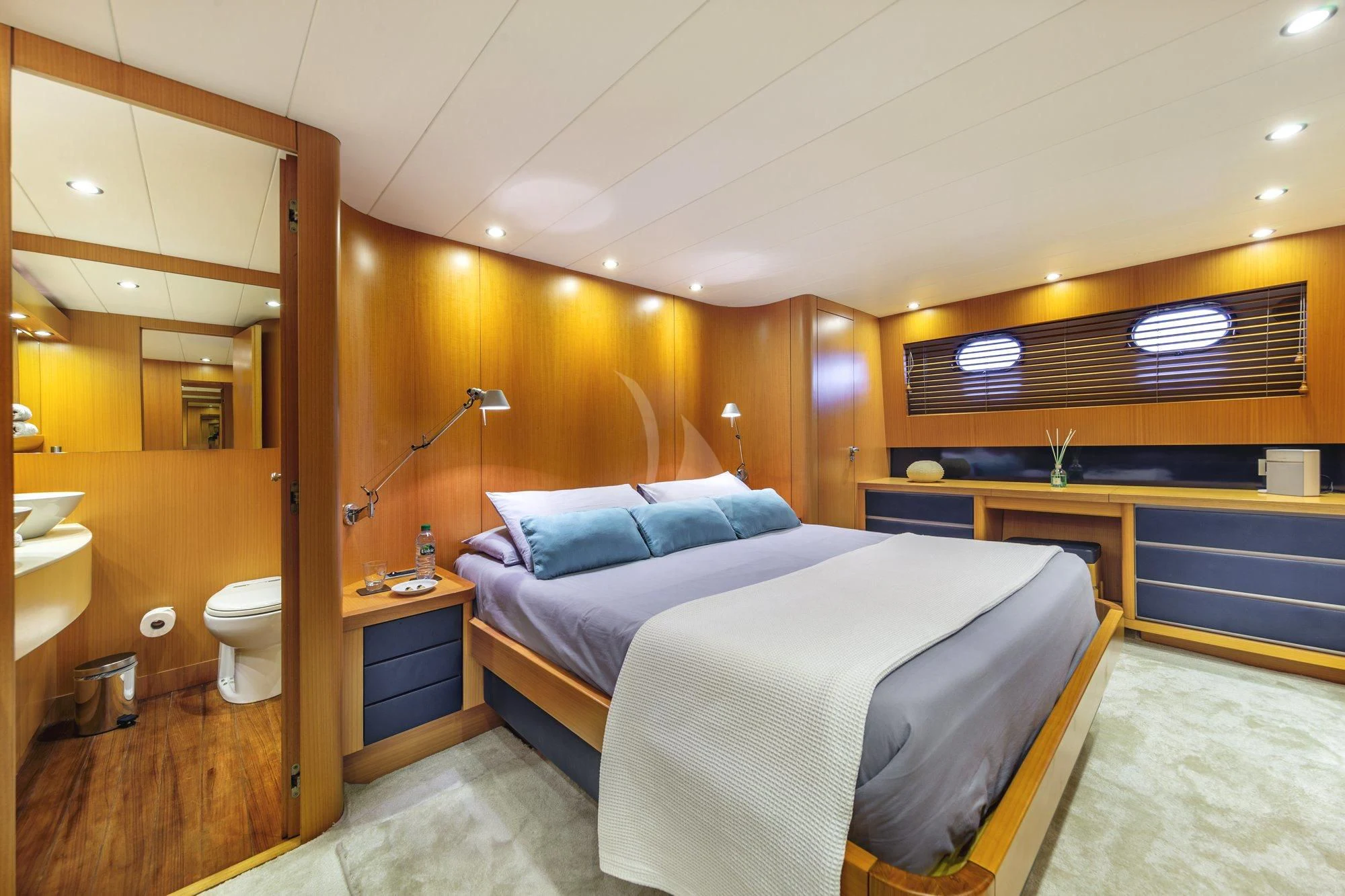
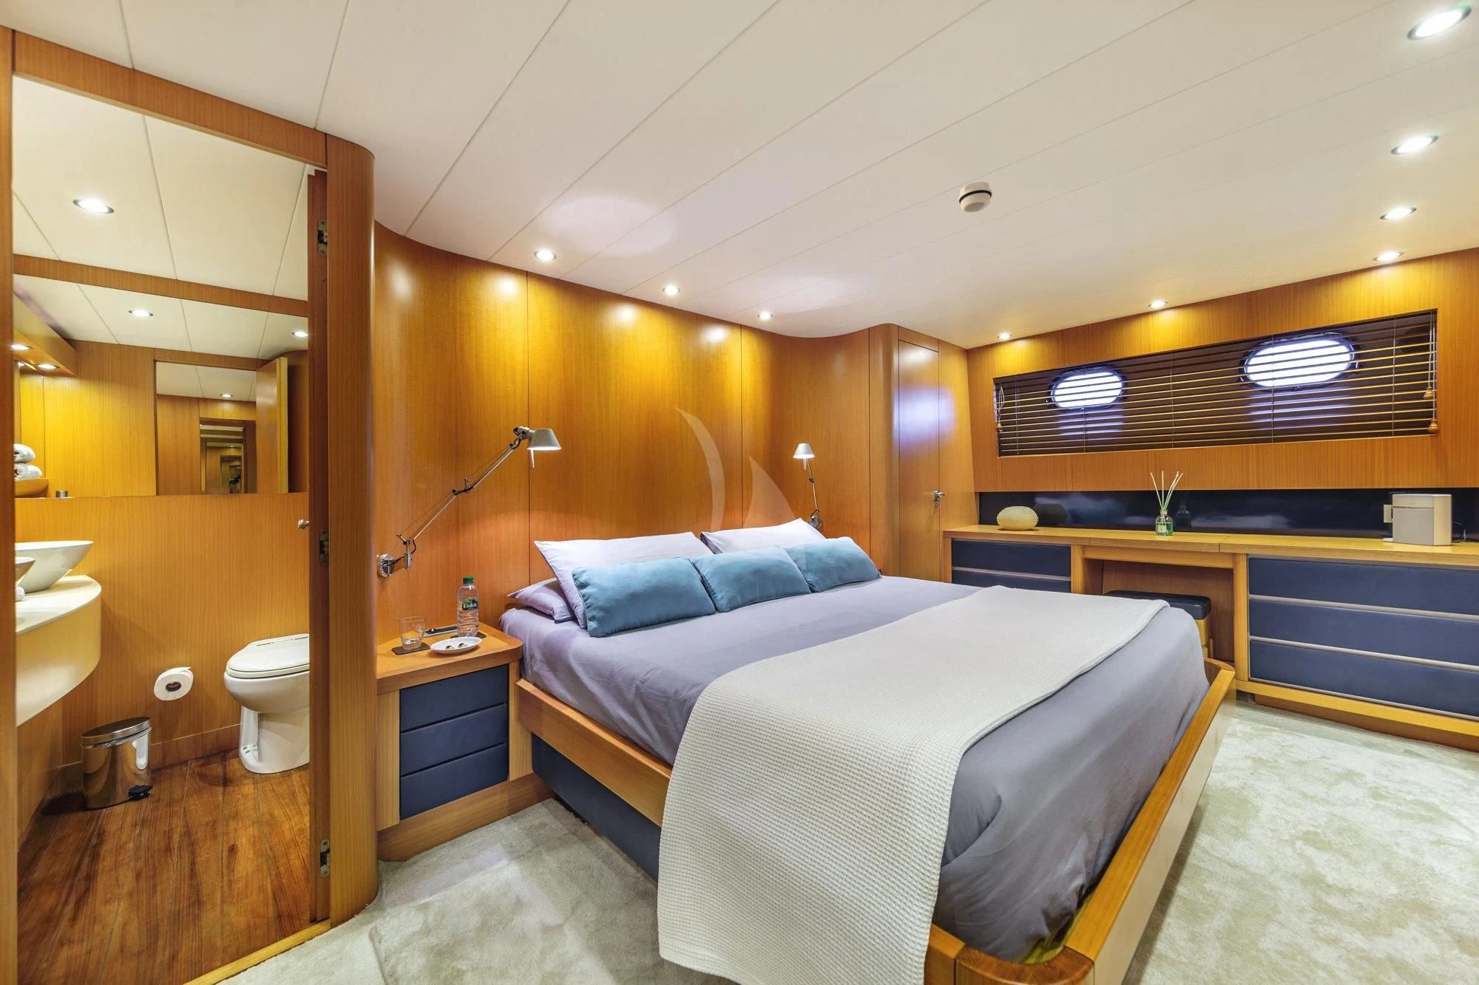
+ smoke detector [958,181,993,213]
